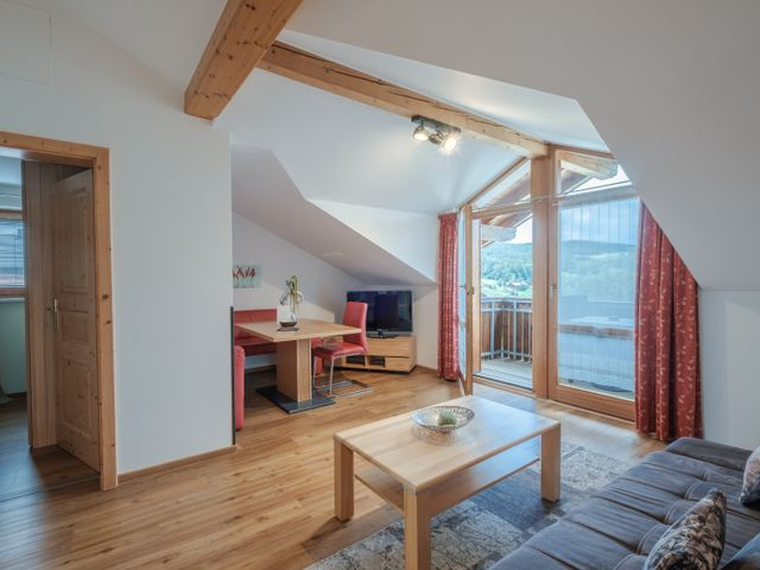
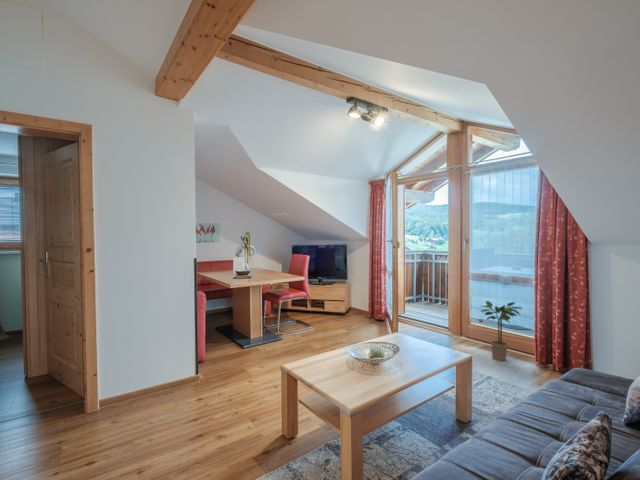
+ potted plant [480,300,523,362]
